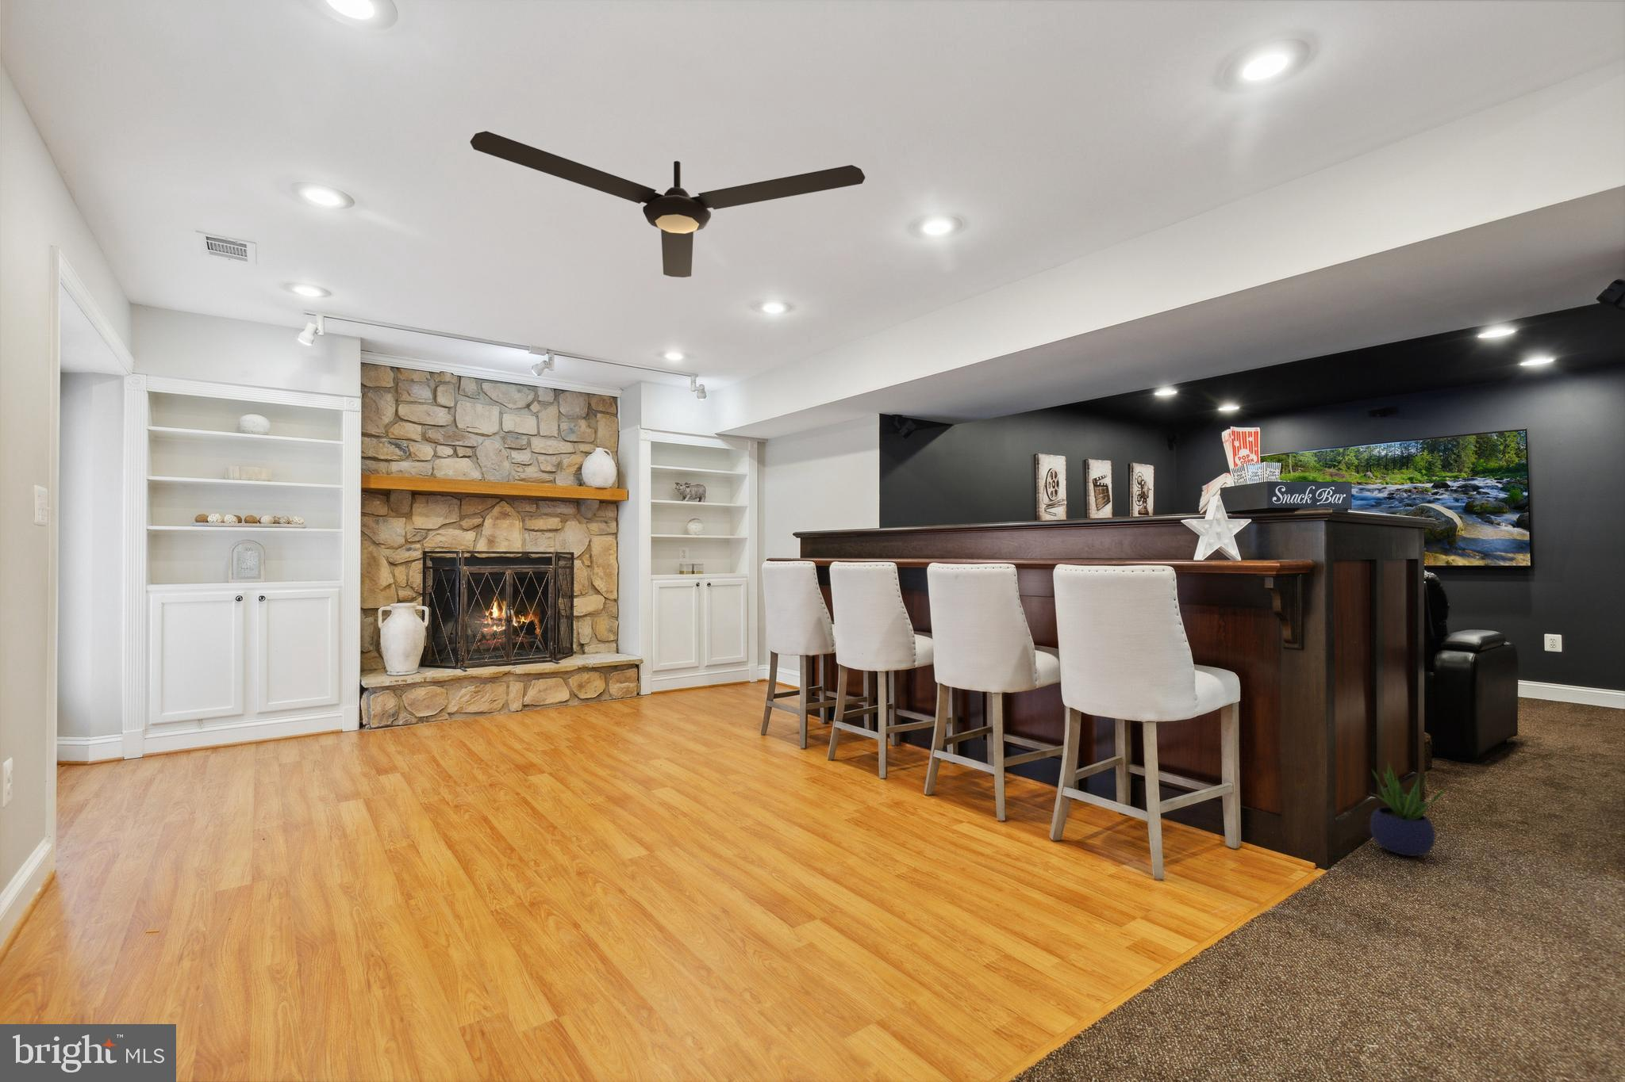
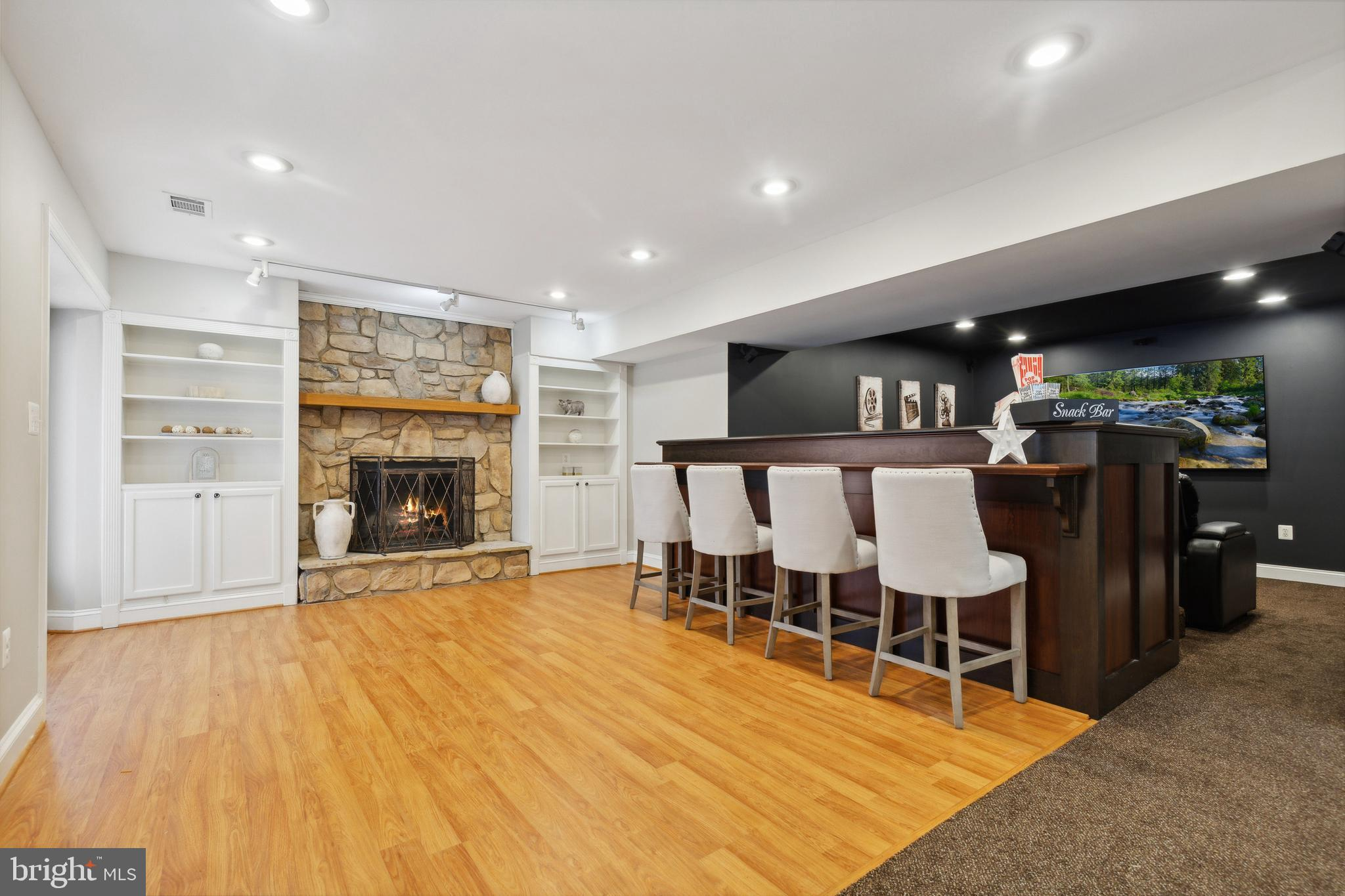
- ceiling fan [470,130,866,278]
- potted plant [1370,760,1449,857]
